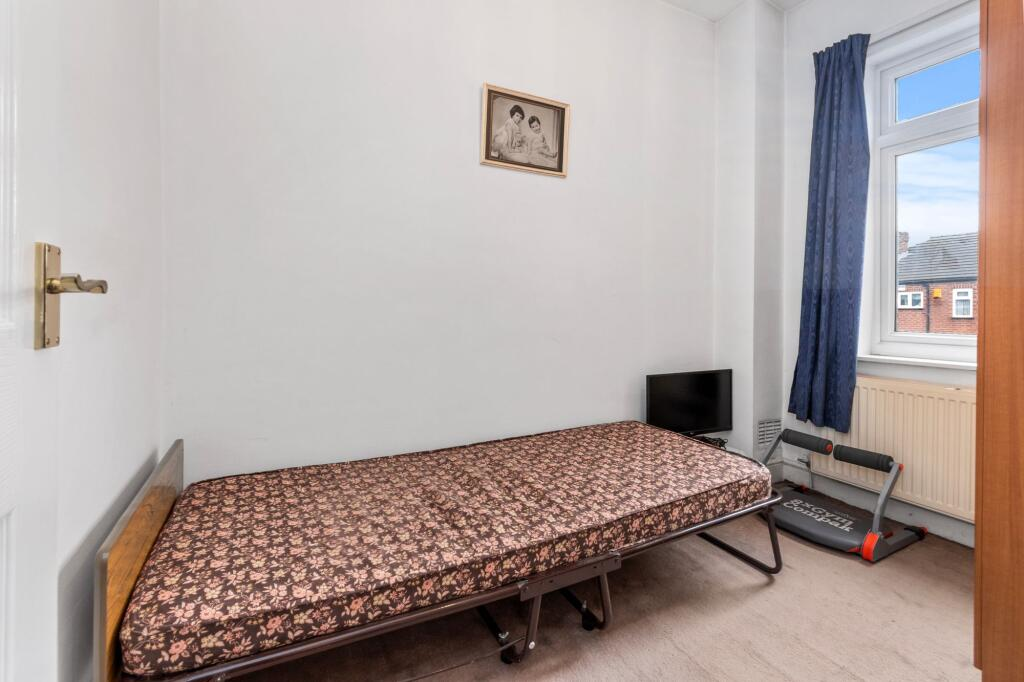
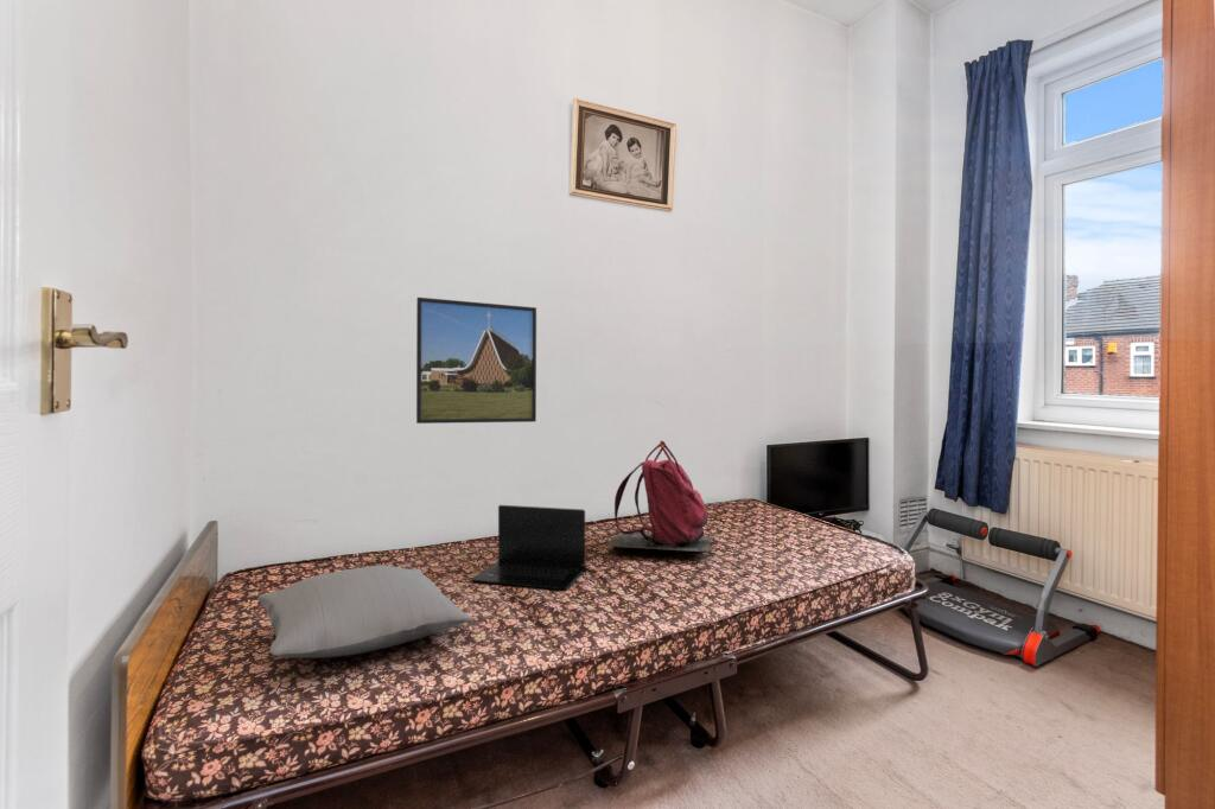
+ backpack [604,440,713,554]
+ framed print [415,297,537,425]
+ pillow [257,565,473,658]
+ laptop [470,504,586,591]
